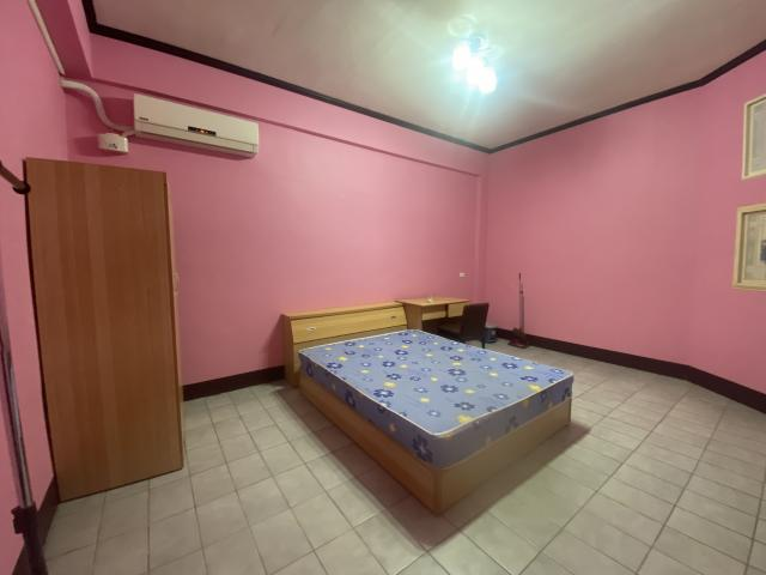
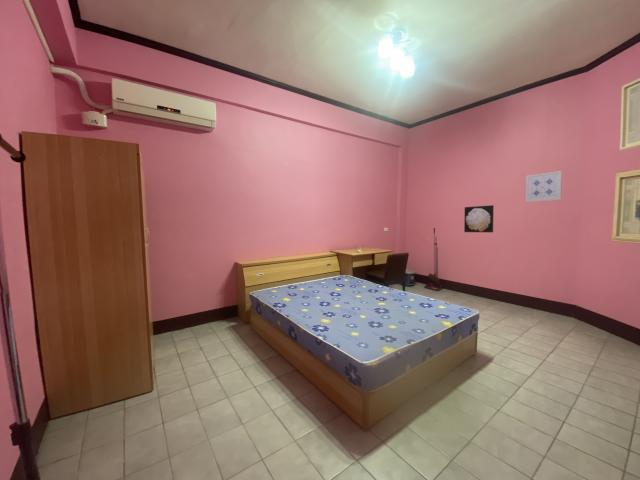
+ wall art [463,204,495,233]
+ wall art [525,170,563,203]
